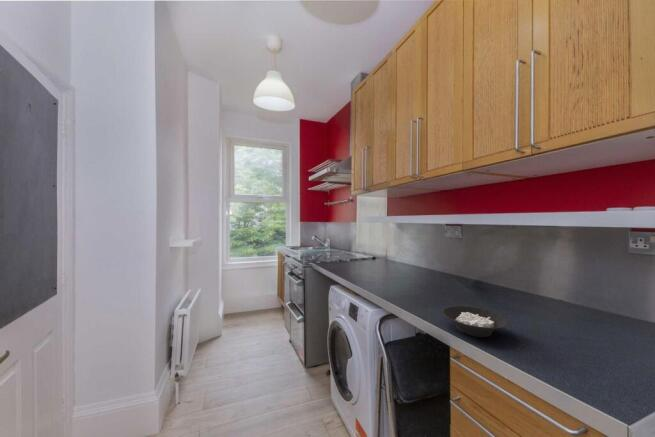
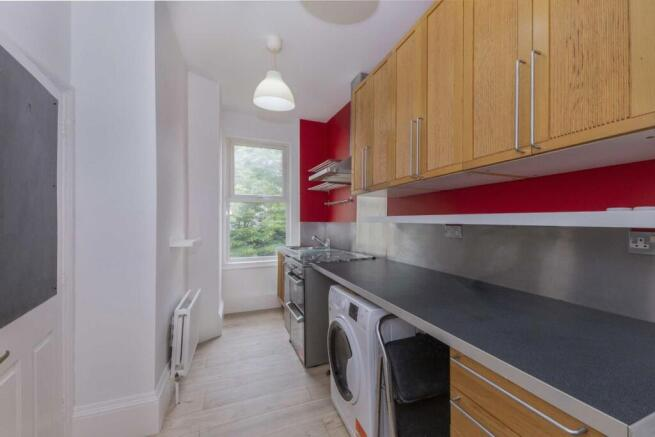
- cereal bowl [441,305,510,338]
